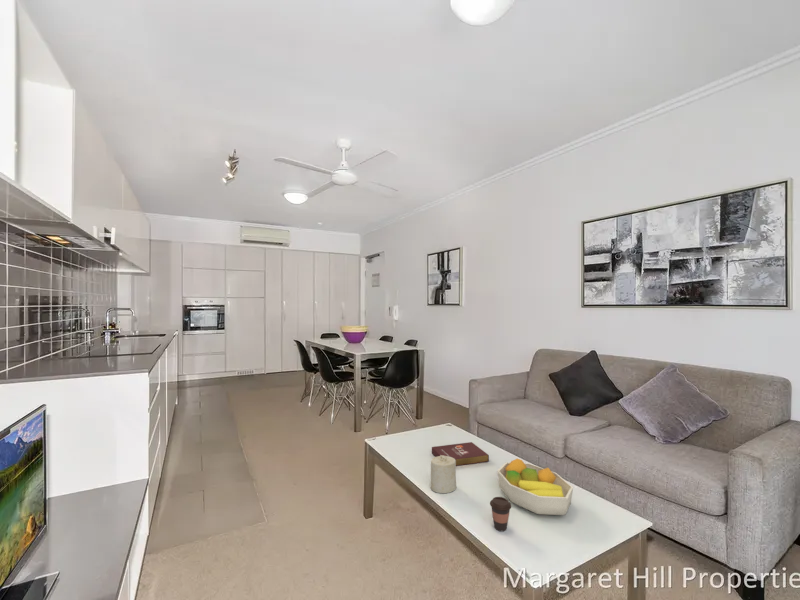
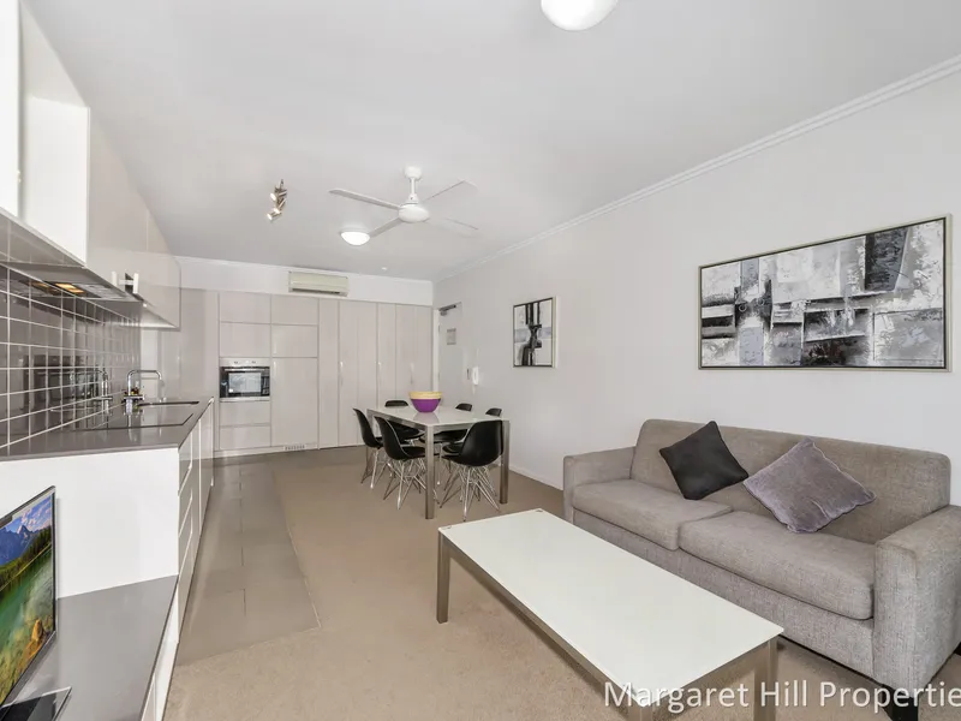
- candle [430,455,457,494]
- book [431,441,490,467]
- fruit bowl [496,458,574,516]
- coffee cup [489,496,512,532]
